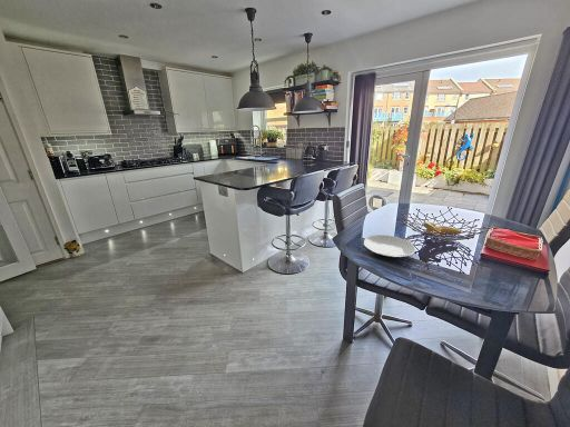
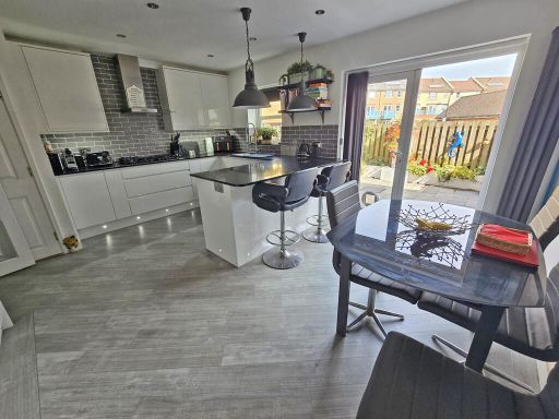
- plate [363,234,416,258]
